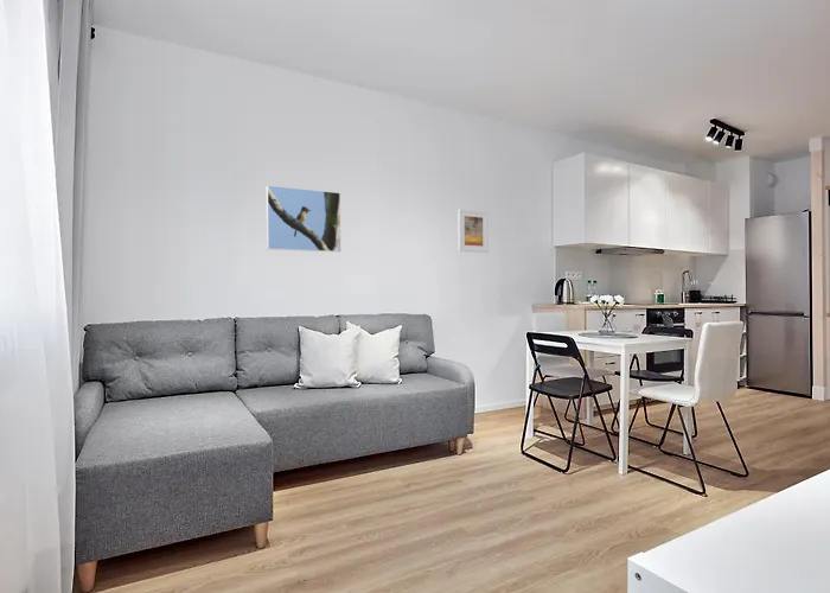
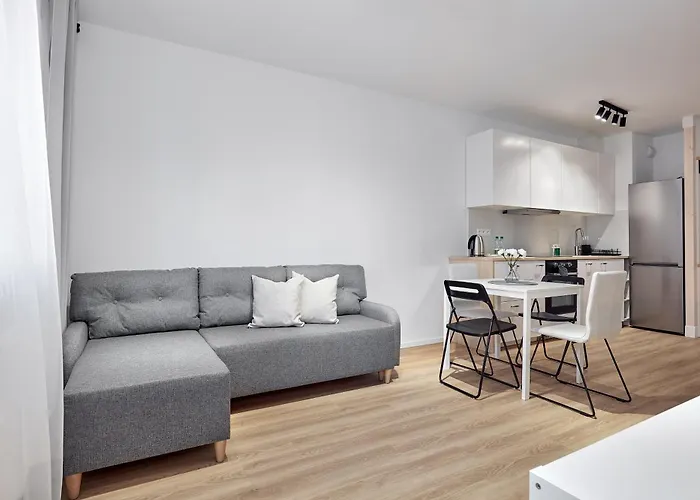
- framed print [266,184,343,253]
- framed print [456,208,490,254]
